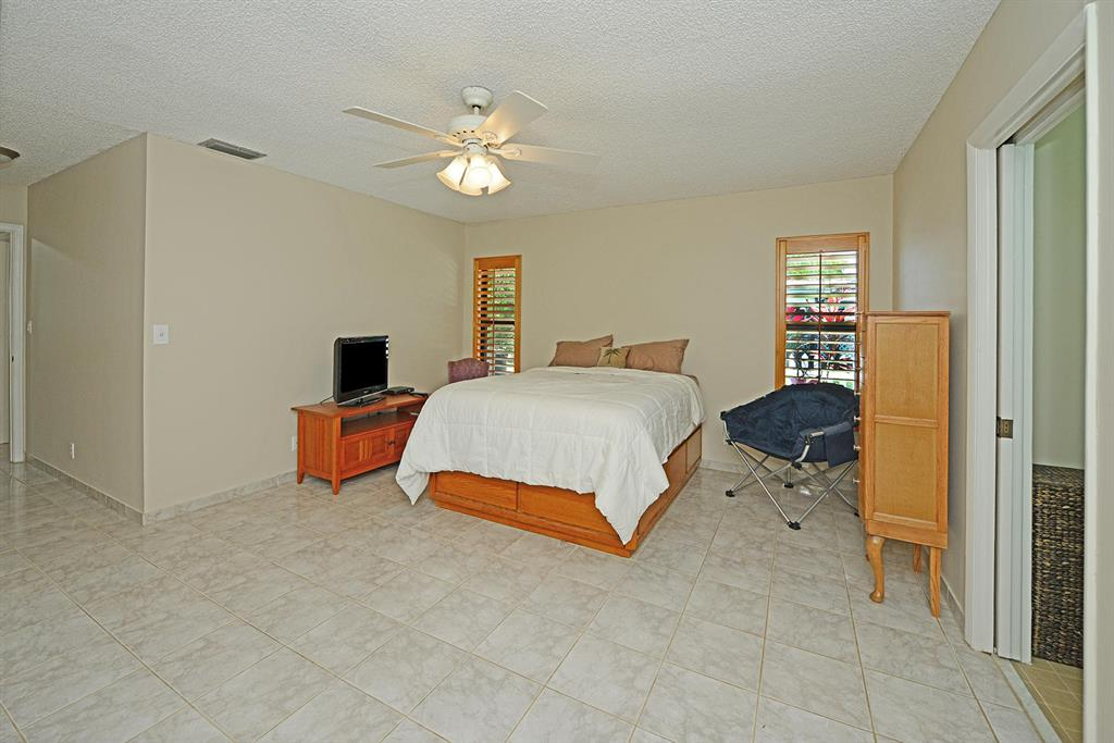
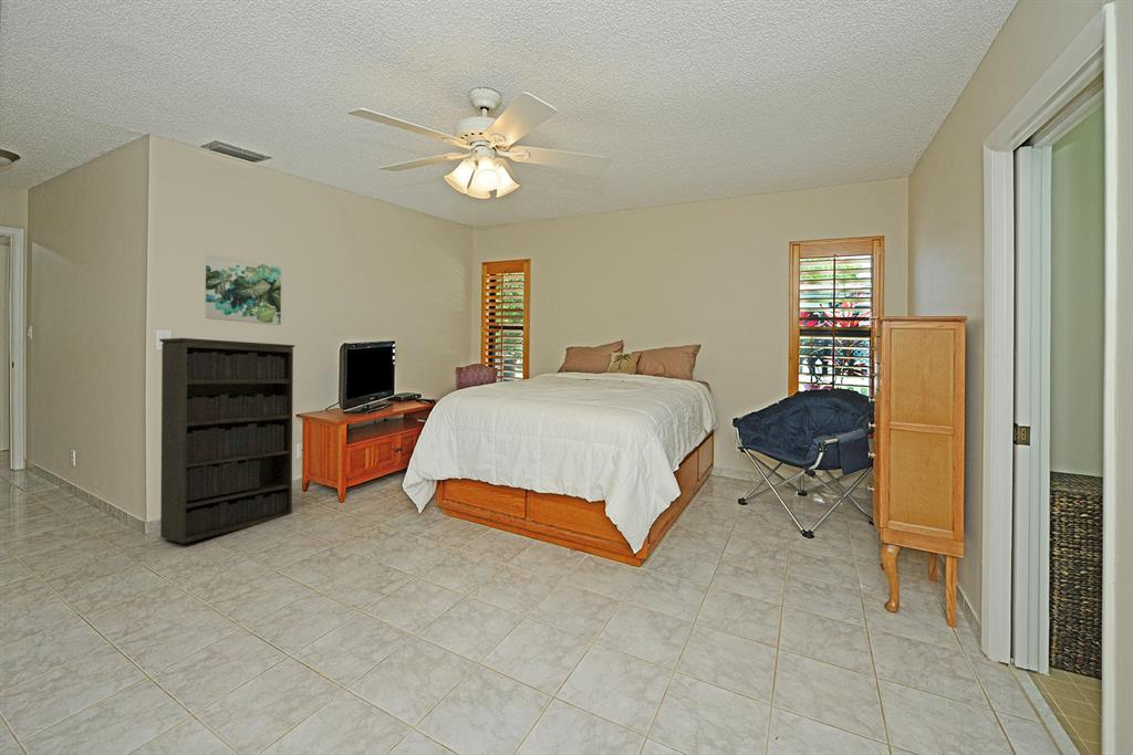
+ wall art [205,253,282,326]
+ bookshelf [158,337,297,545]
